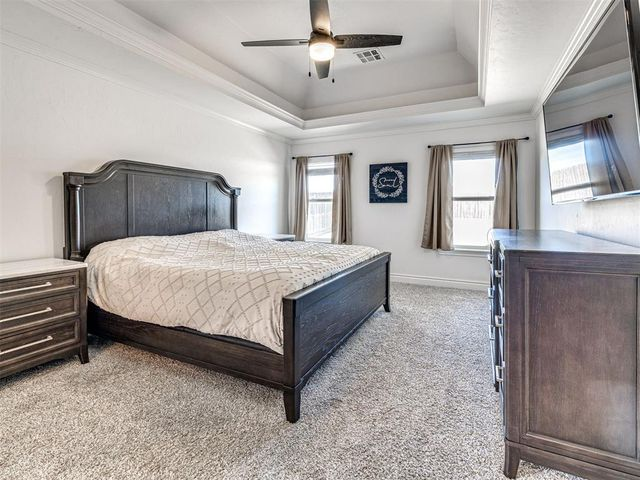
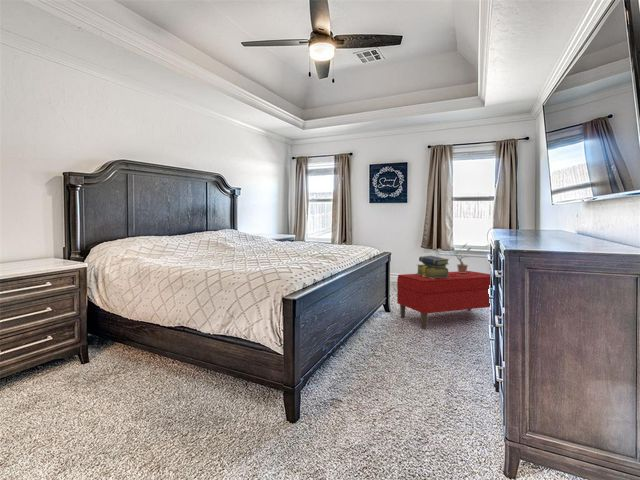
+ stack of books [415,255,450,279]
+ bench [396,270,491,329]
+ potted plant [449,243,472,273]
